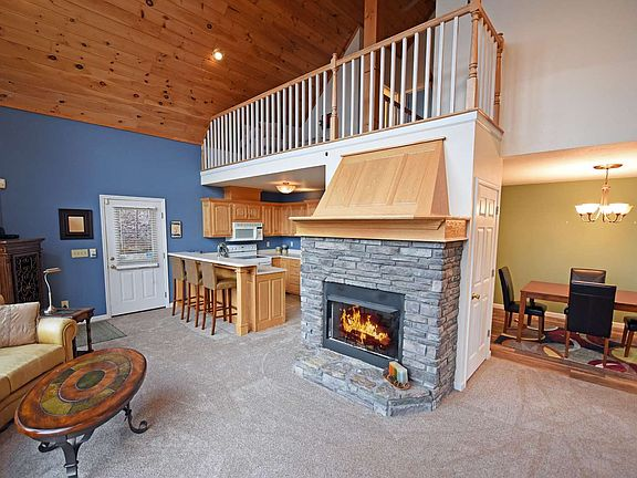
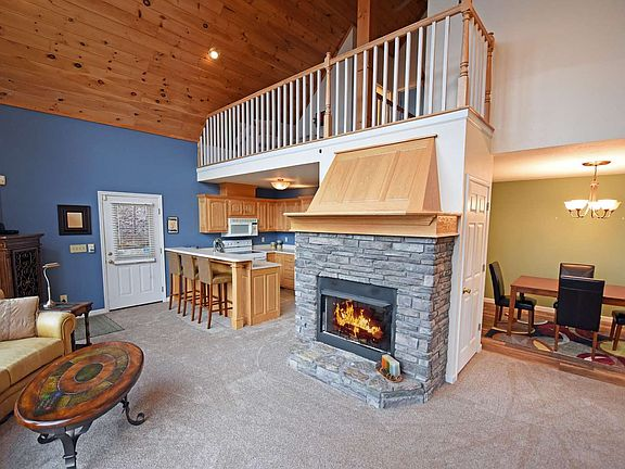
+ remote control [31,389,65,418]
